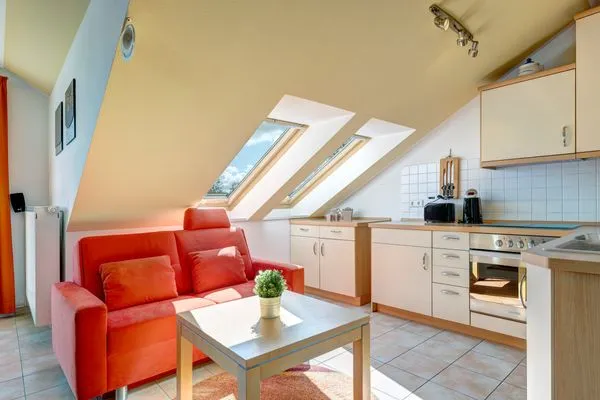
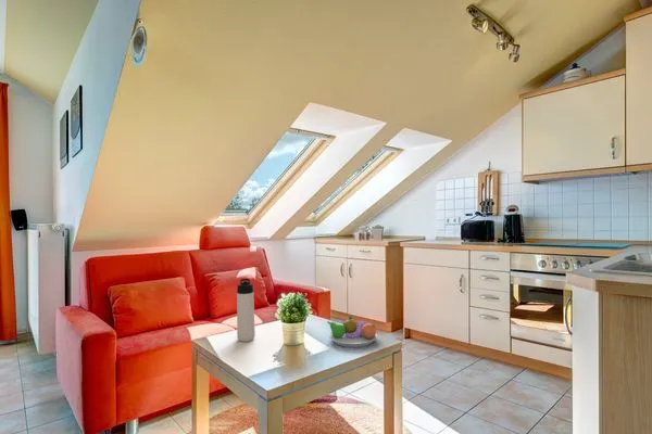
+ fruit bowl [327,315,378,348]
+ thermos bottle [236,278,256,343]
